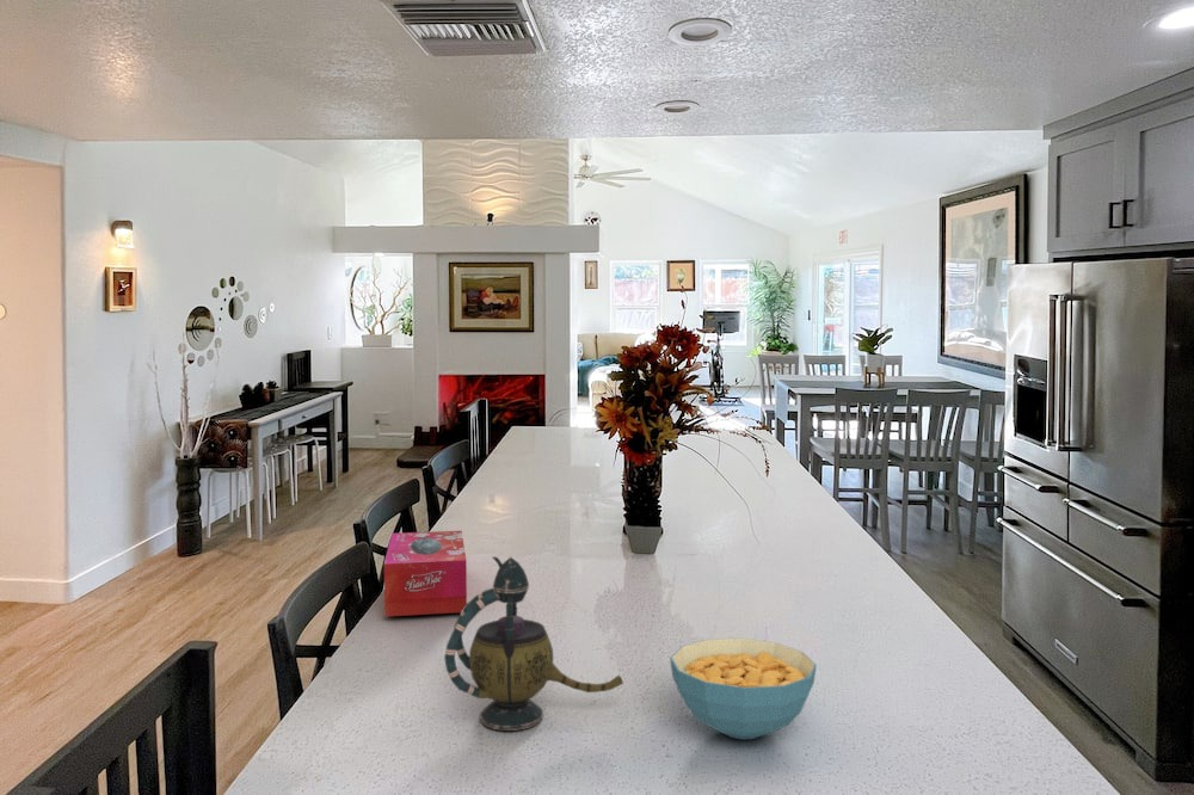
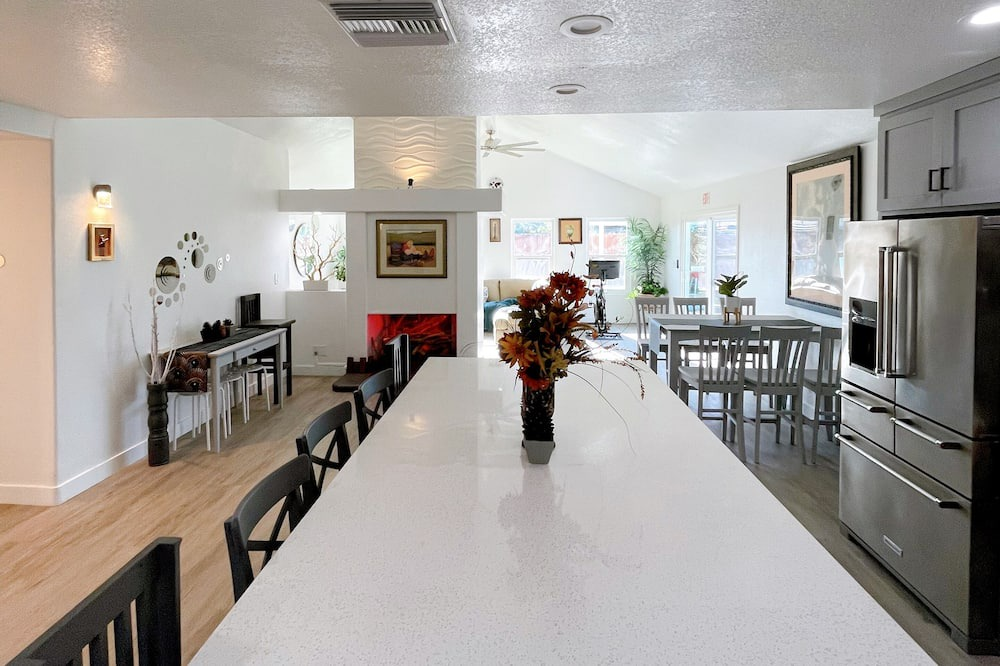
- tissue box [383,530,468,618]
- cereal bowl [669,637,818,740]
- teapot [443,555,624,732]
